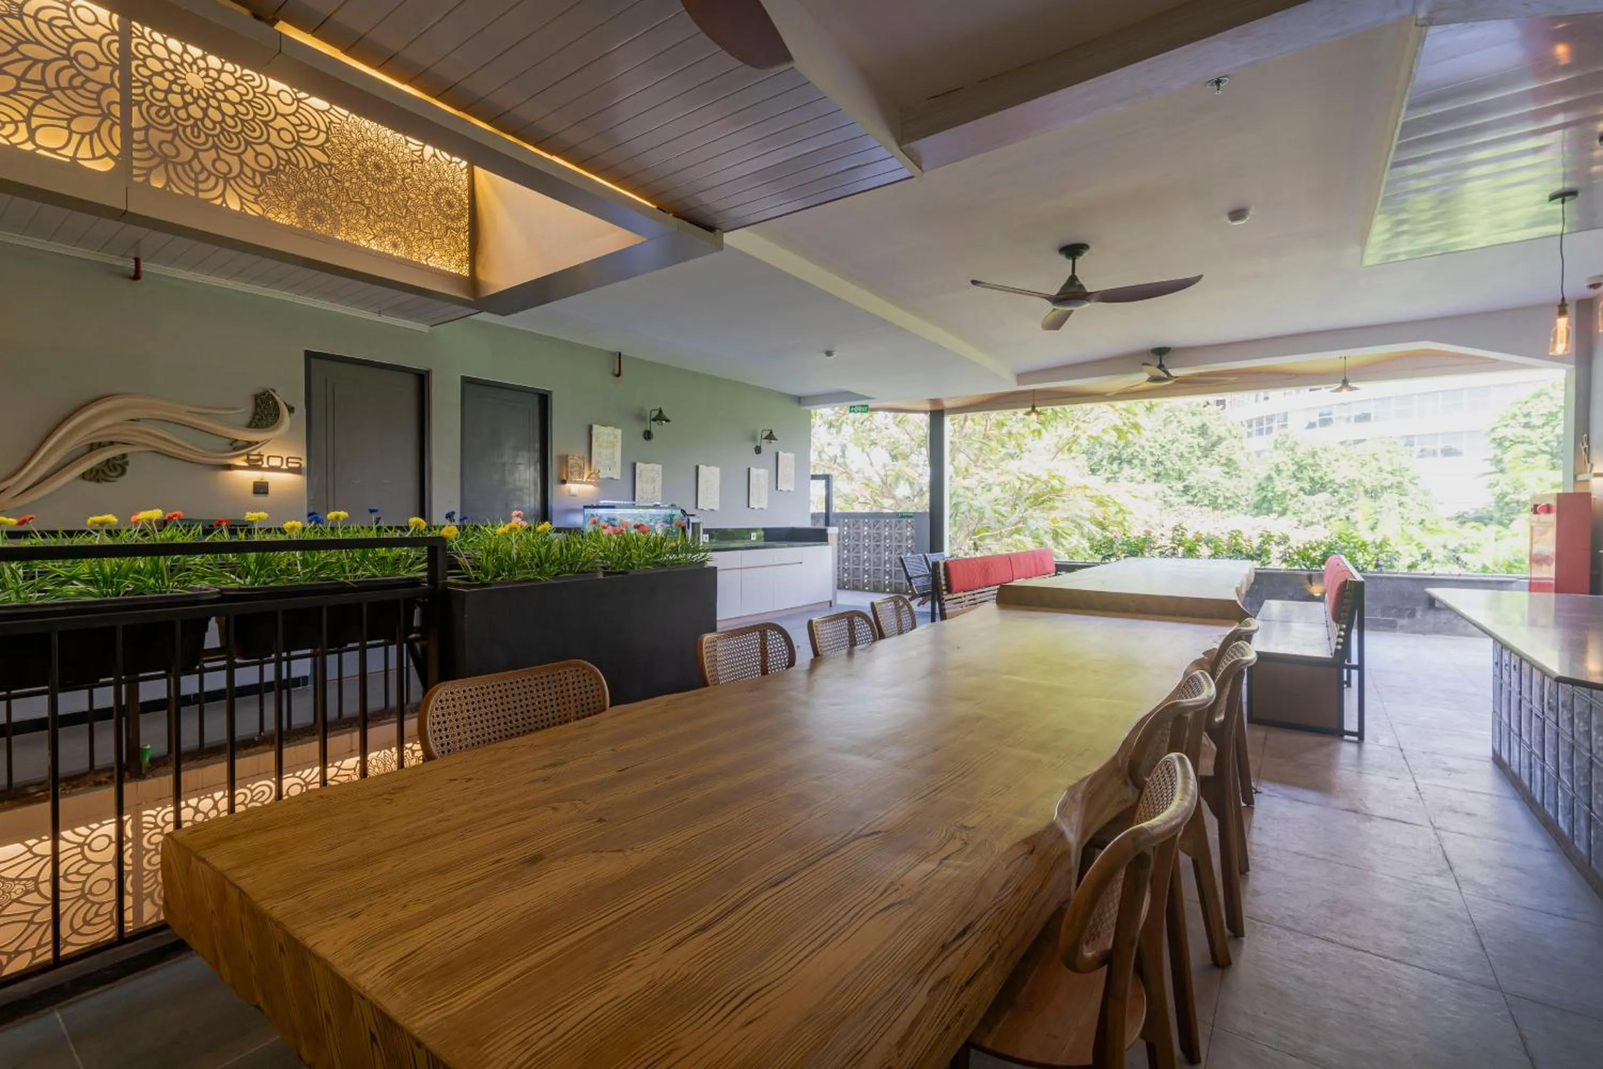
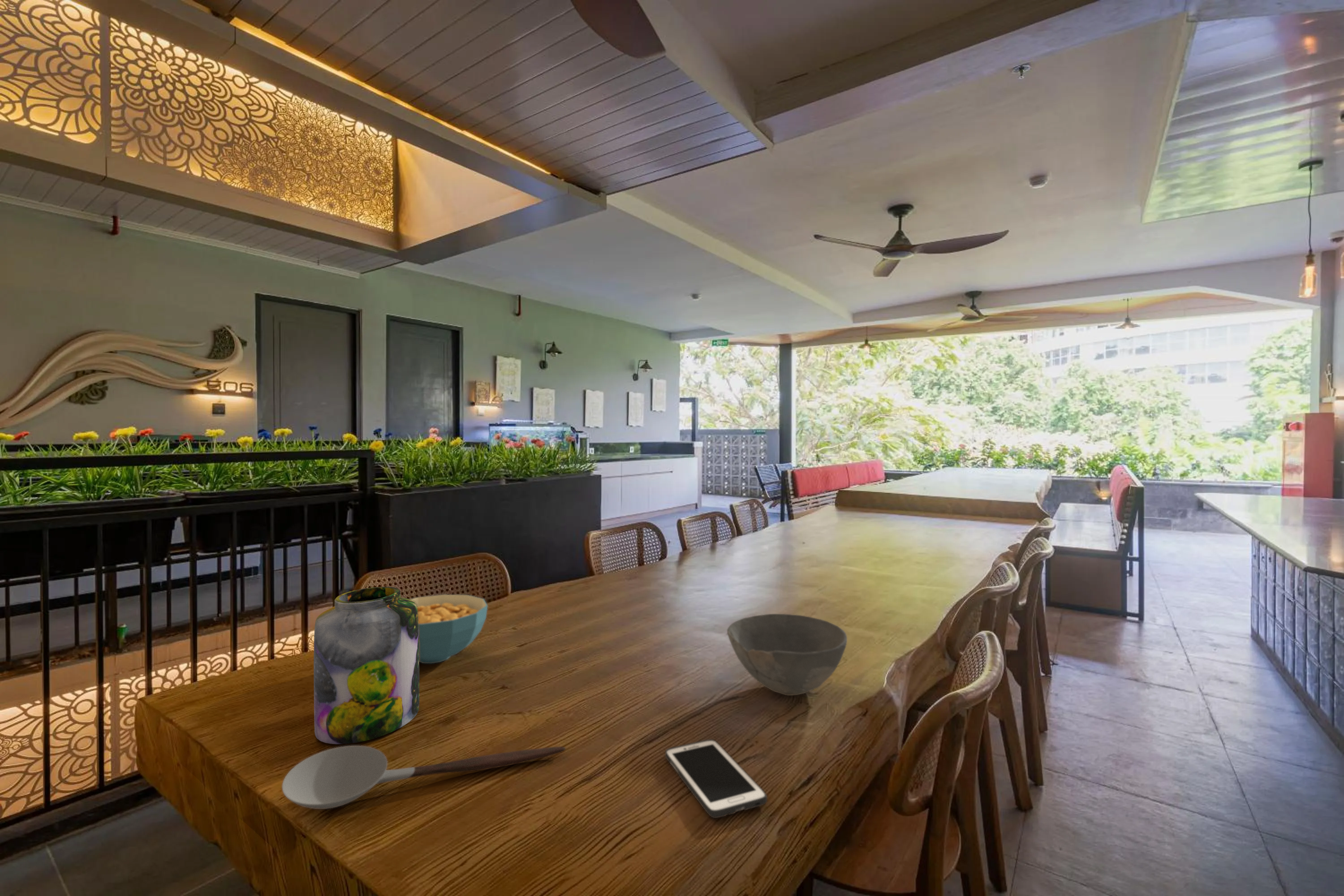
+ jar [313,586,420,745]
+ cereal bowl [411,594,488,664]
+ cell phone [664,739,767,818]
+ bowl [727,613,848,696]
+ spoon [281,745,566,810]
